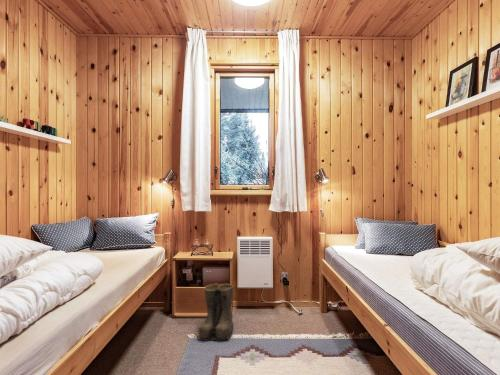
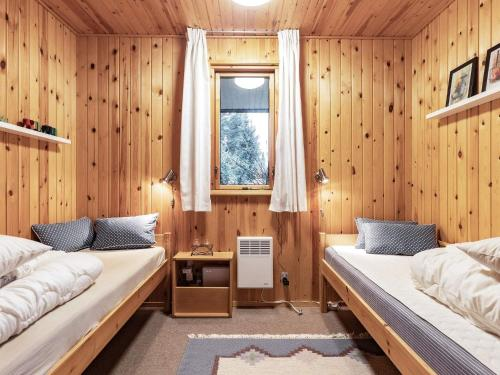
- boots [197,283,235,342]
